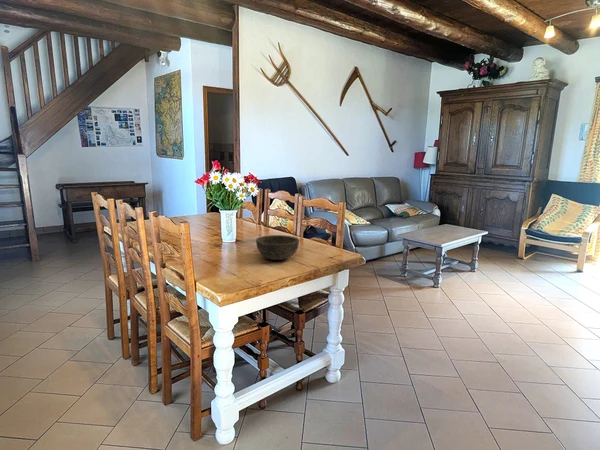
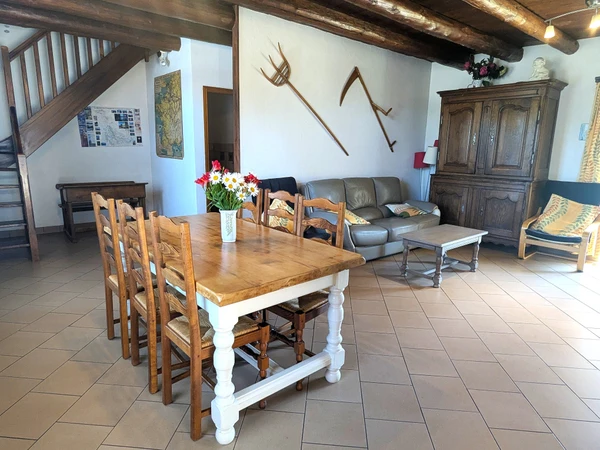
- bowl [255,234,300,261]
